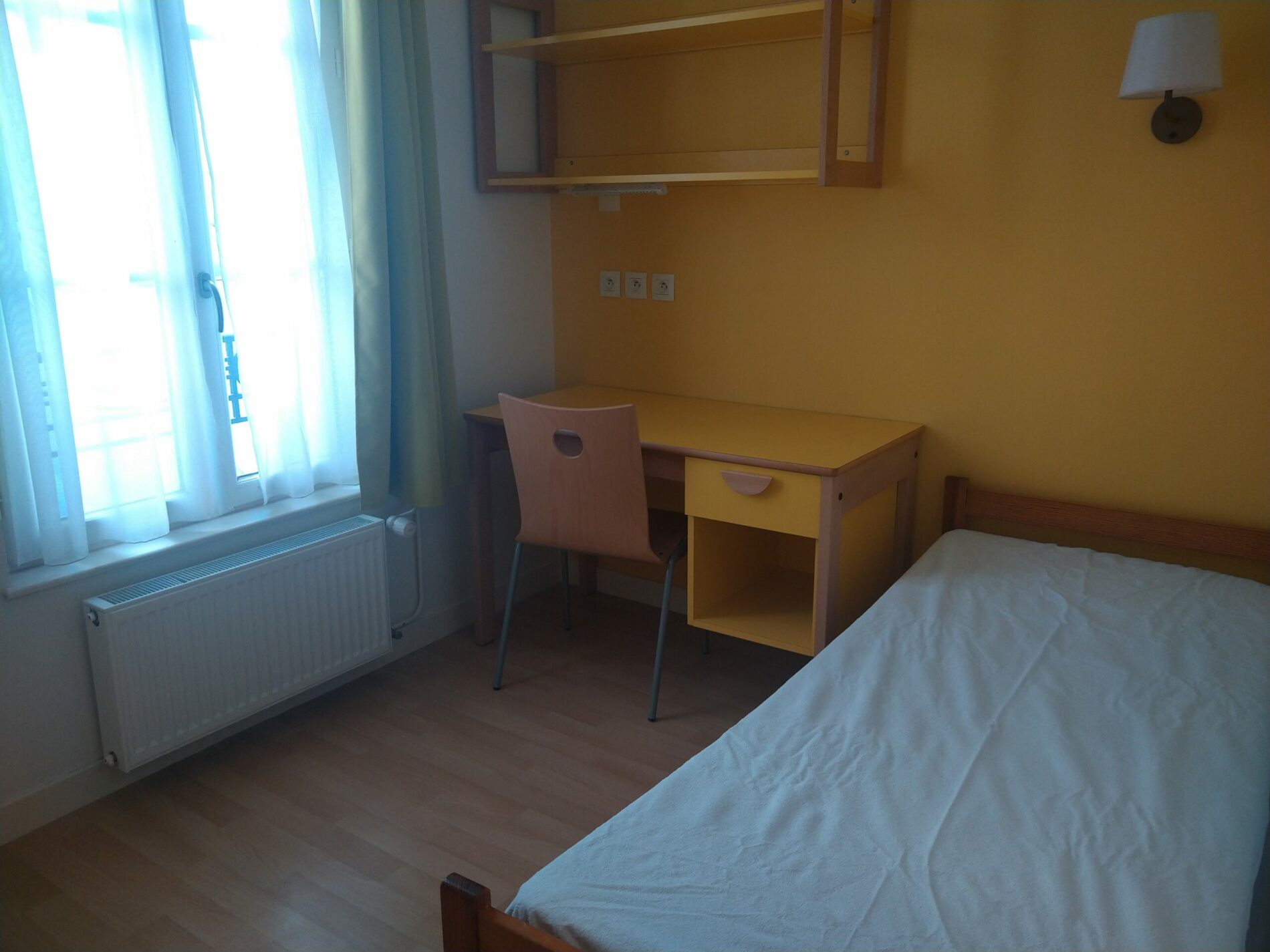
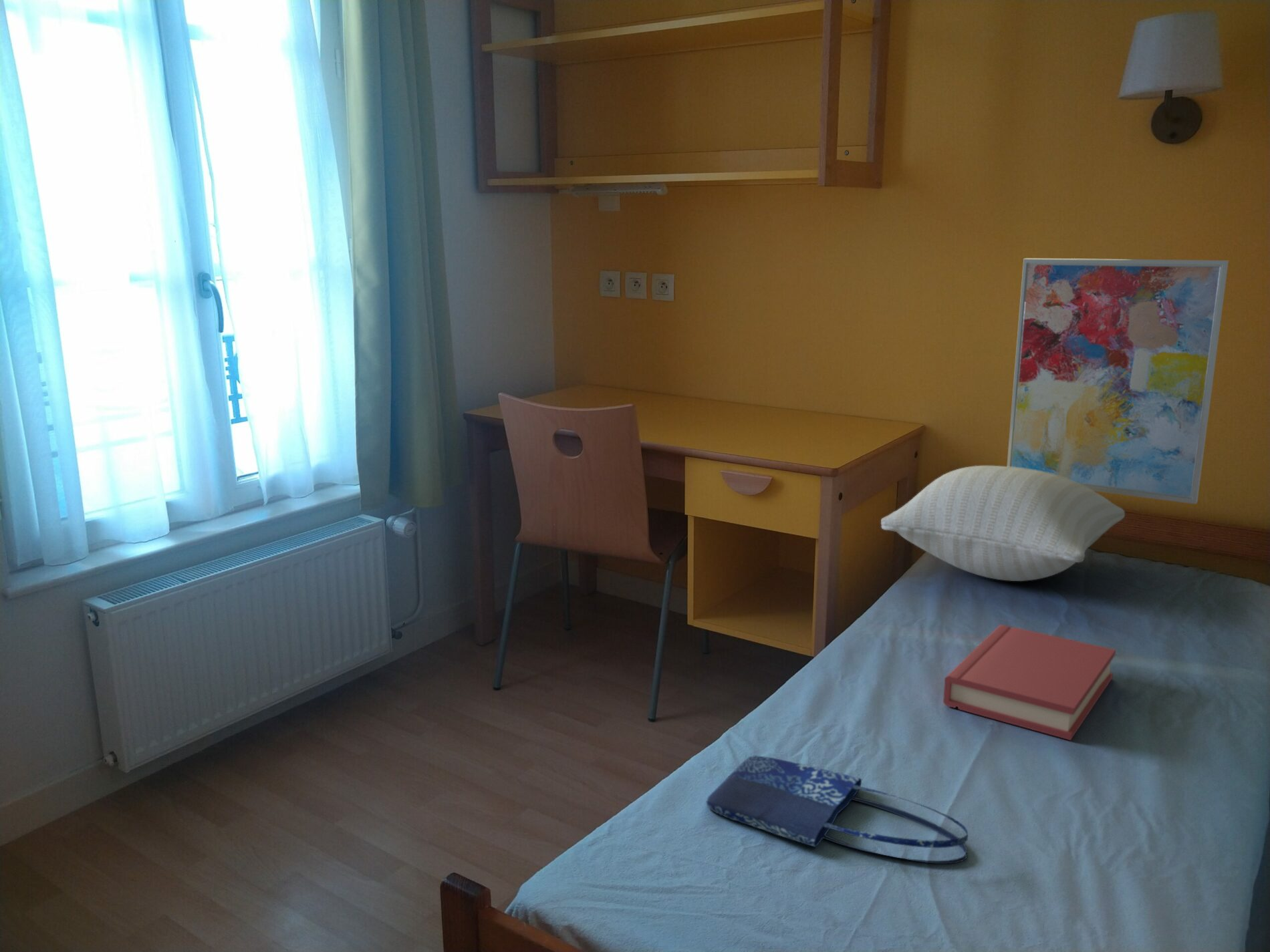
+ pillow [880,465,1126,582]
+ hardback book [942,624,1116,741]
+ wall art [1006,258,1229,504]
+ shopping bag [705,755,969,864]
